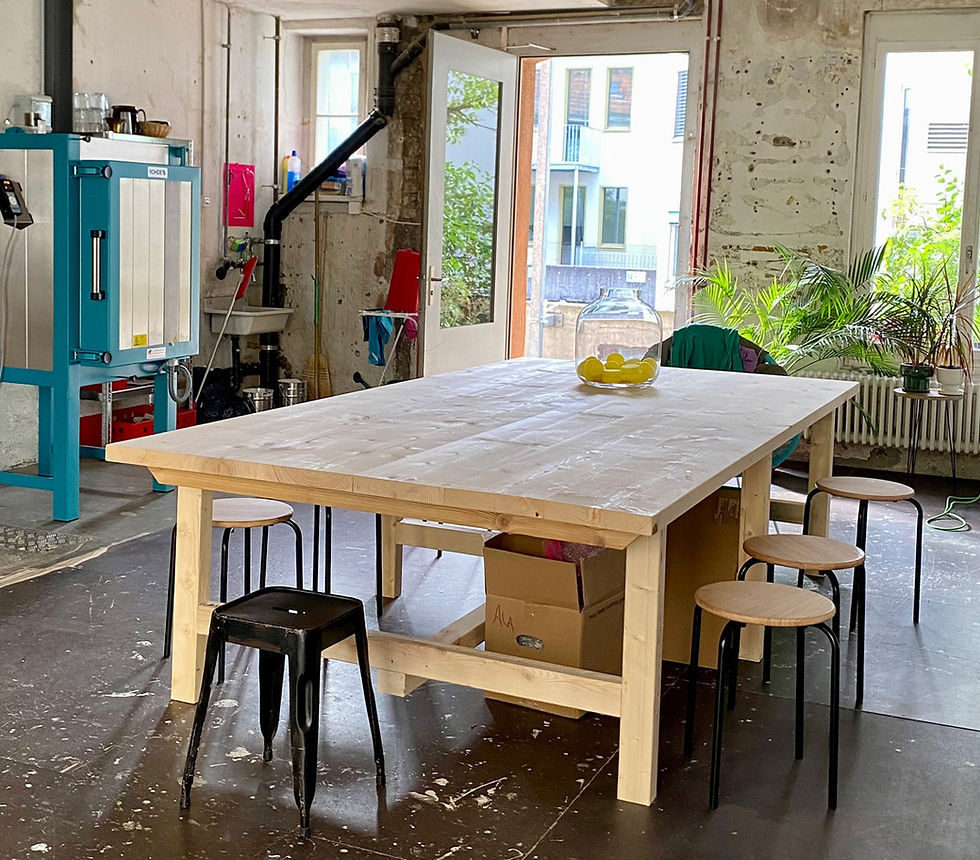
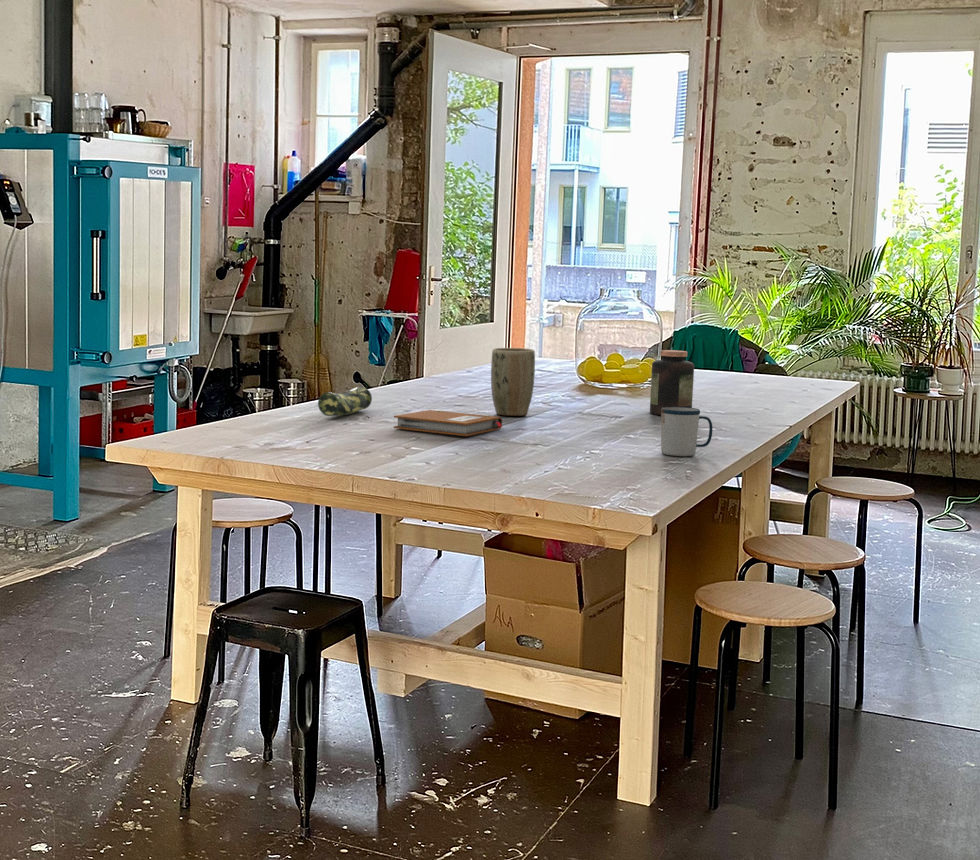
+ plant pot [490,347,536,417]
+ notebook [393,409,503,437]
+ pencil case [317,386,373,417]
+ jar [649,349,695,416]
+ mug [660,407,713,457]
